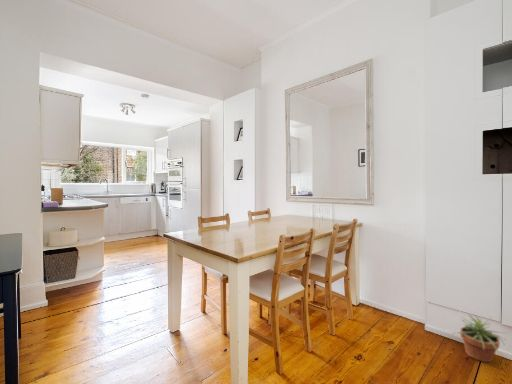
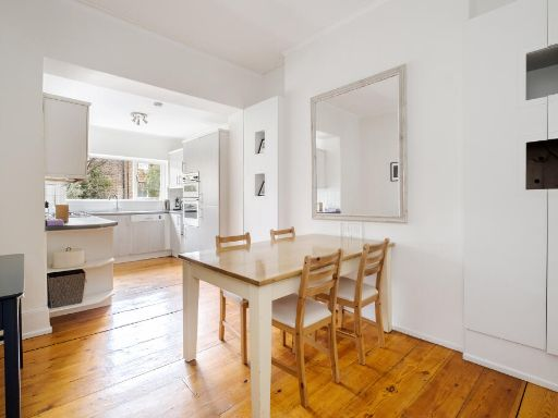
- potted plant [452,313,511,363]
